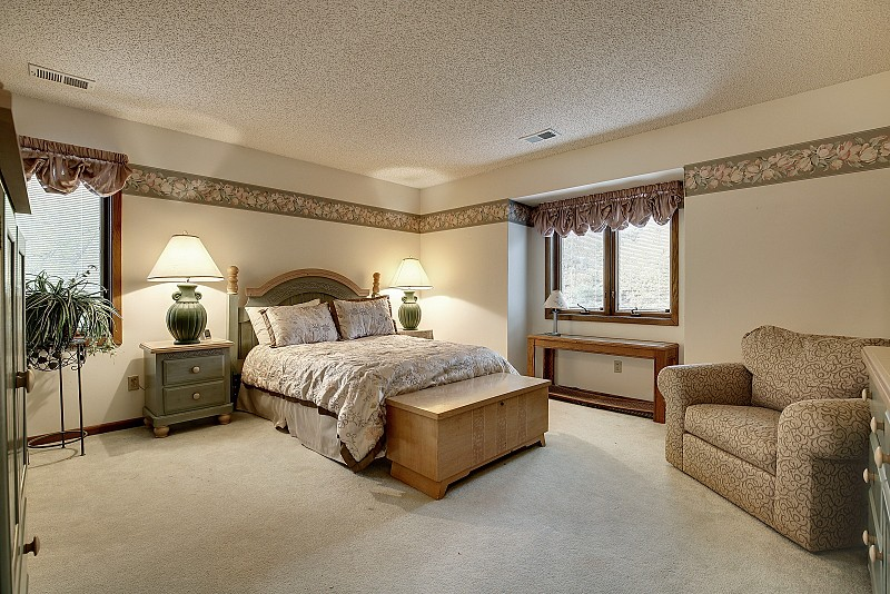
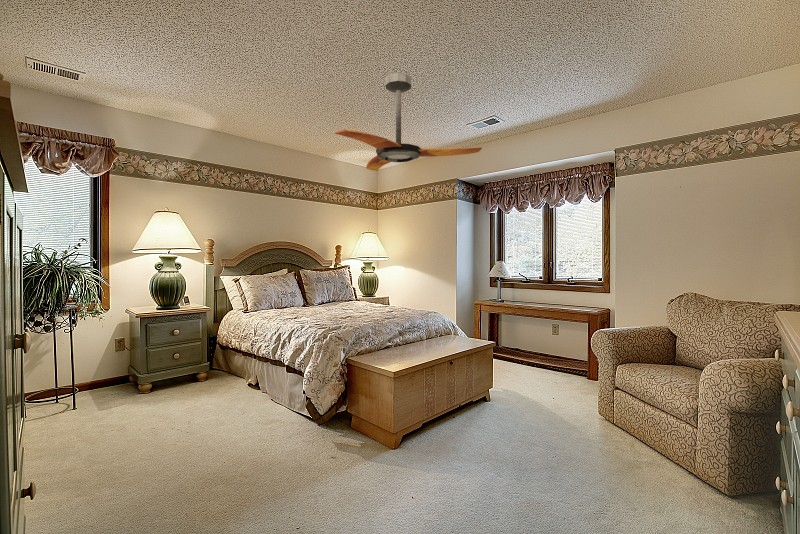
+ ceiling fan [333,72,483,172]
